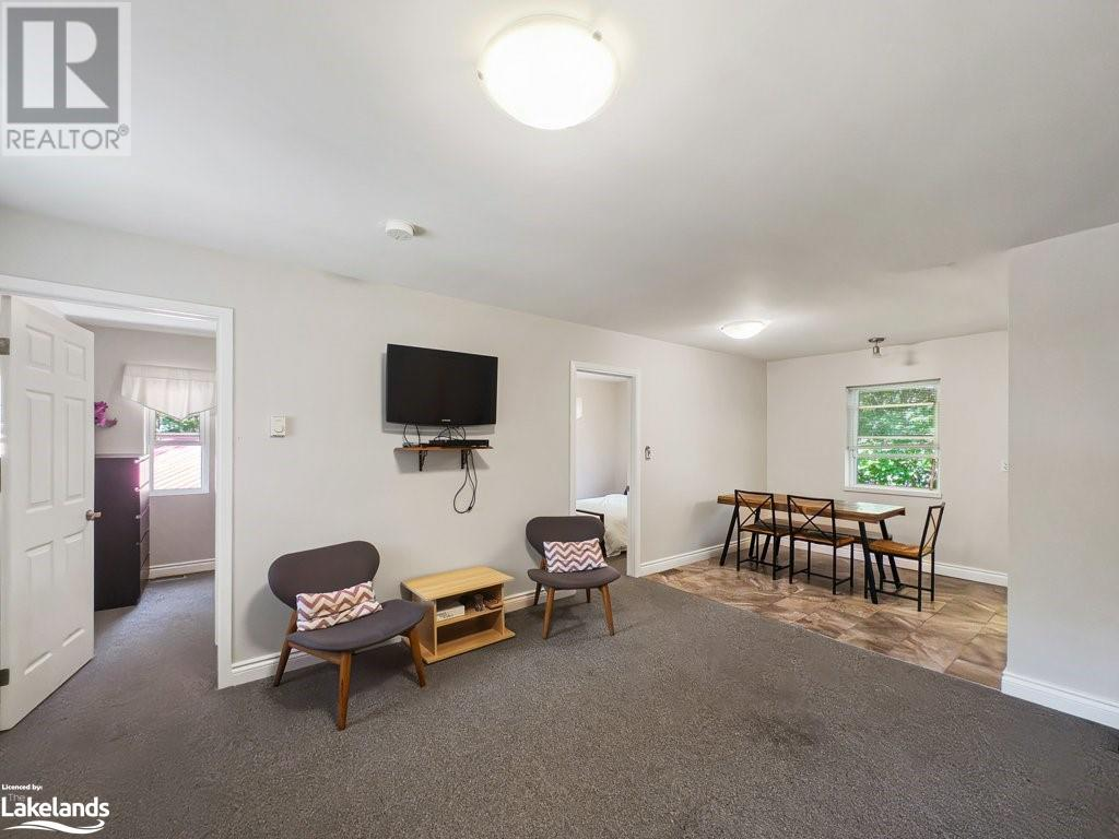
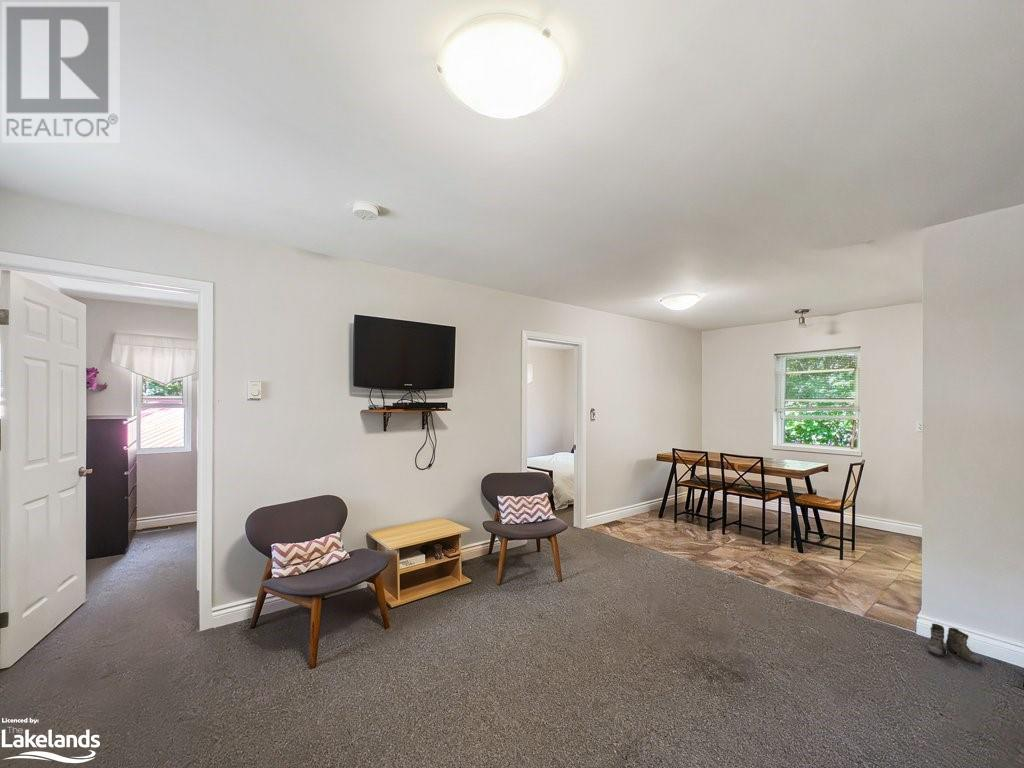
+ boots [920,622,982,666]
